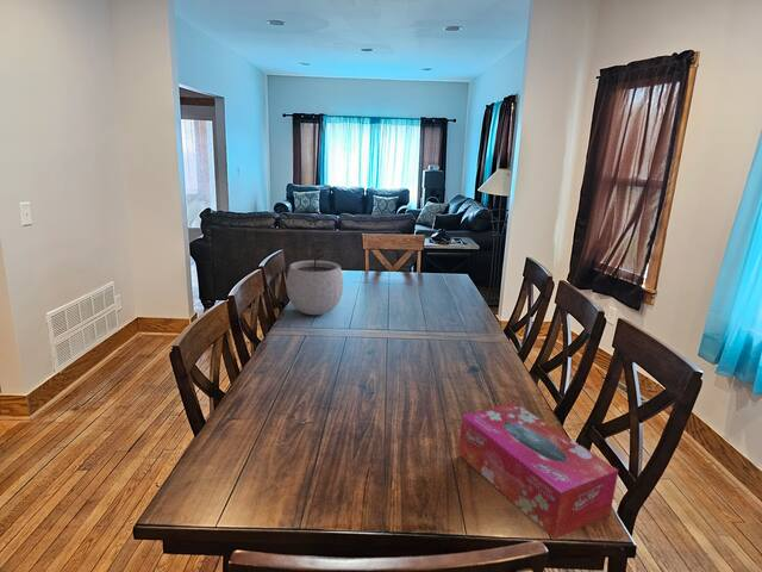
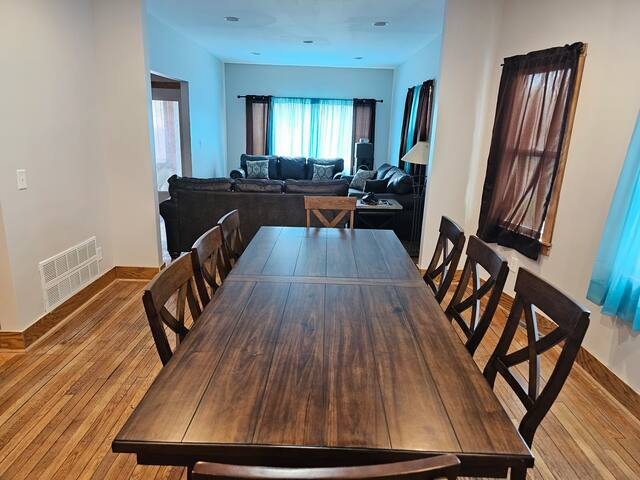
- tissue box [457,402,619,541]
- plant pot [286,244,344,316]
